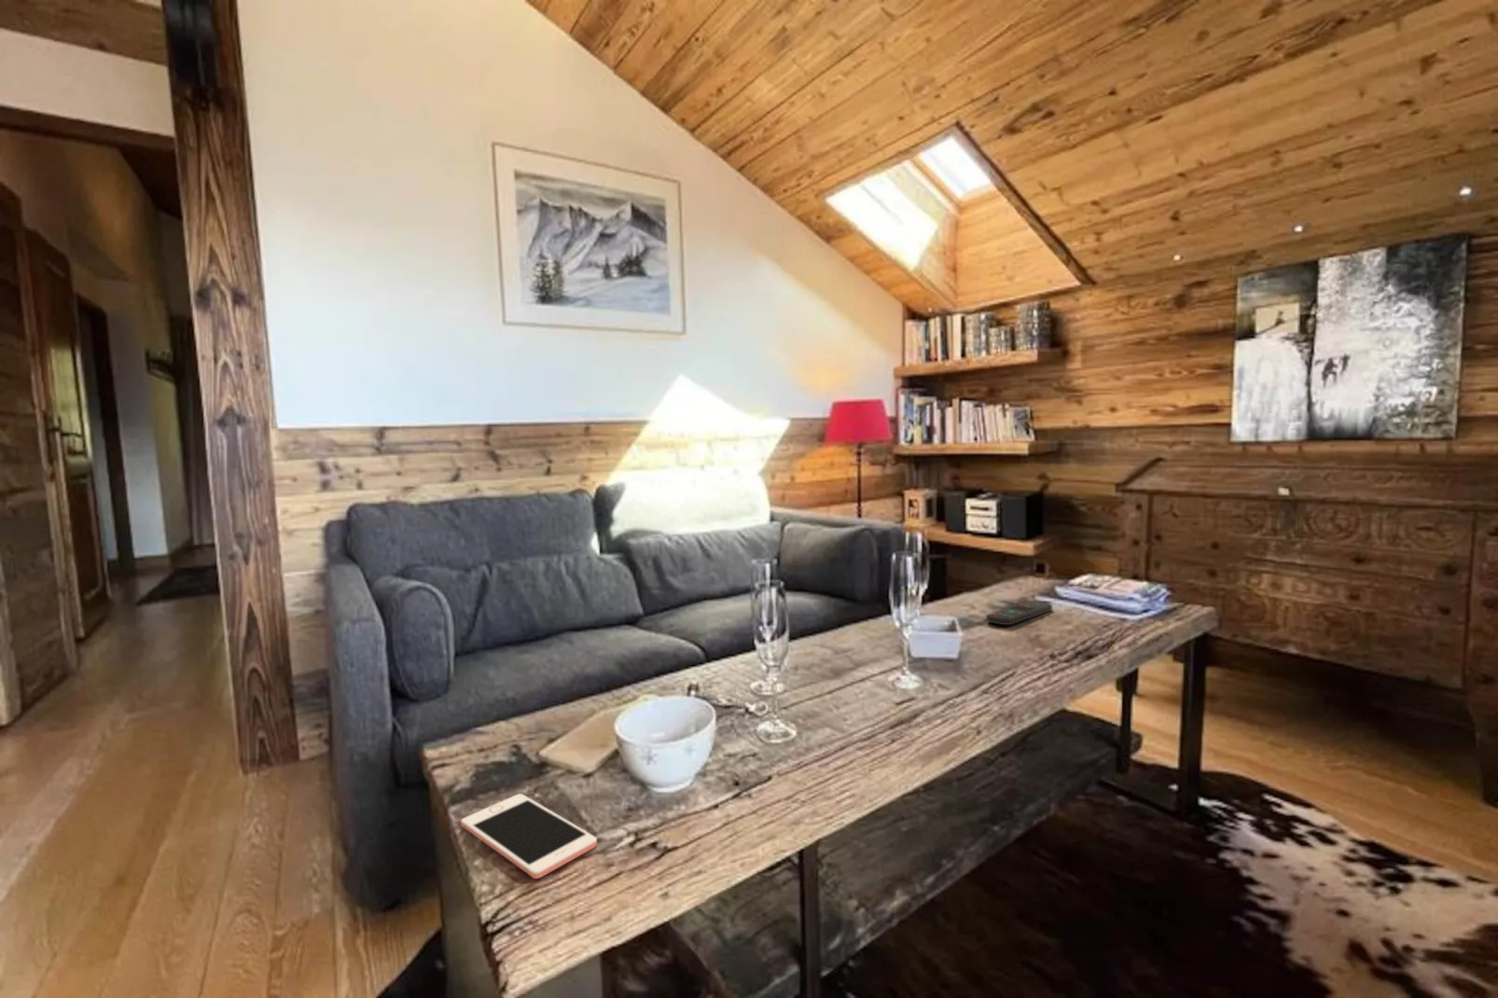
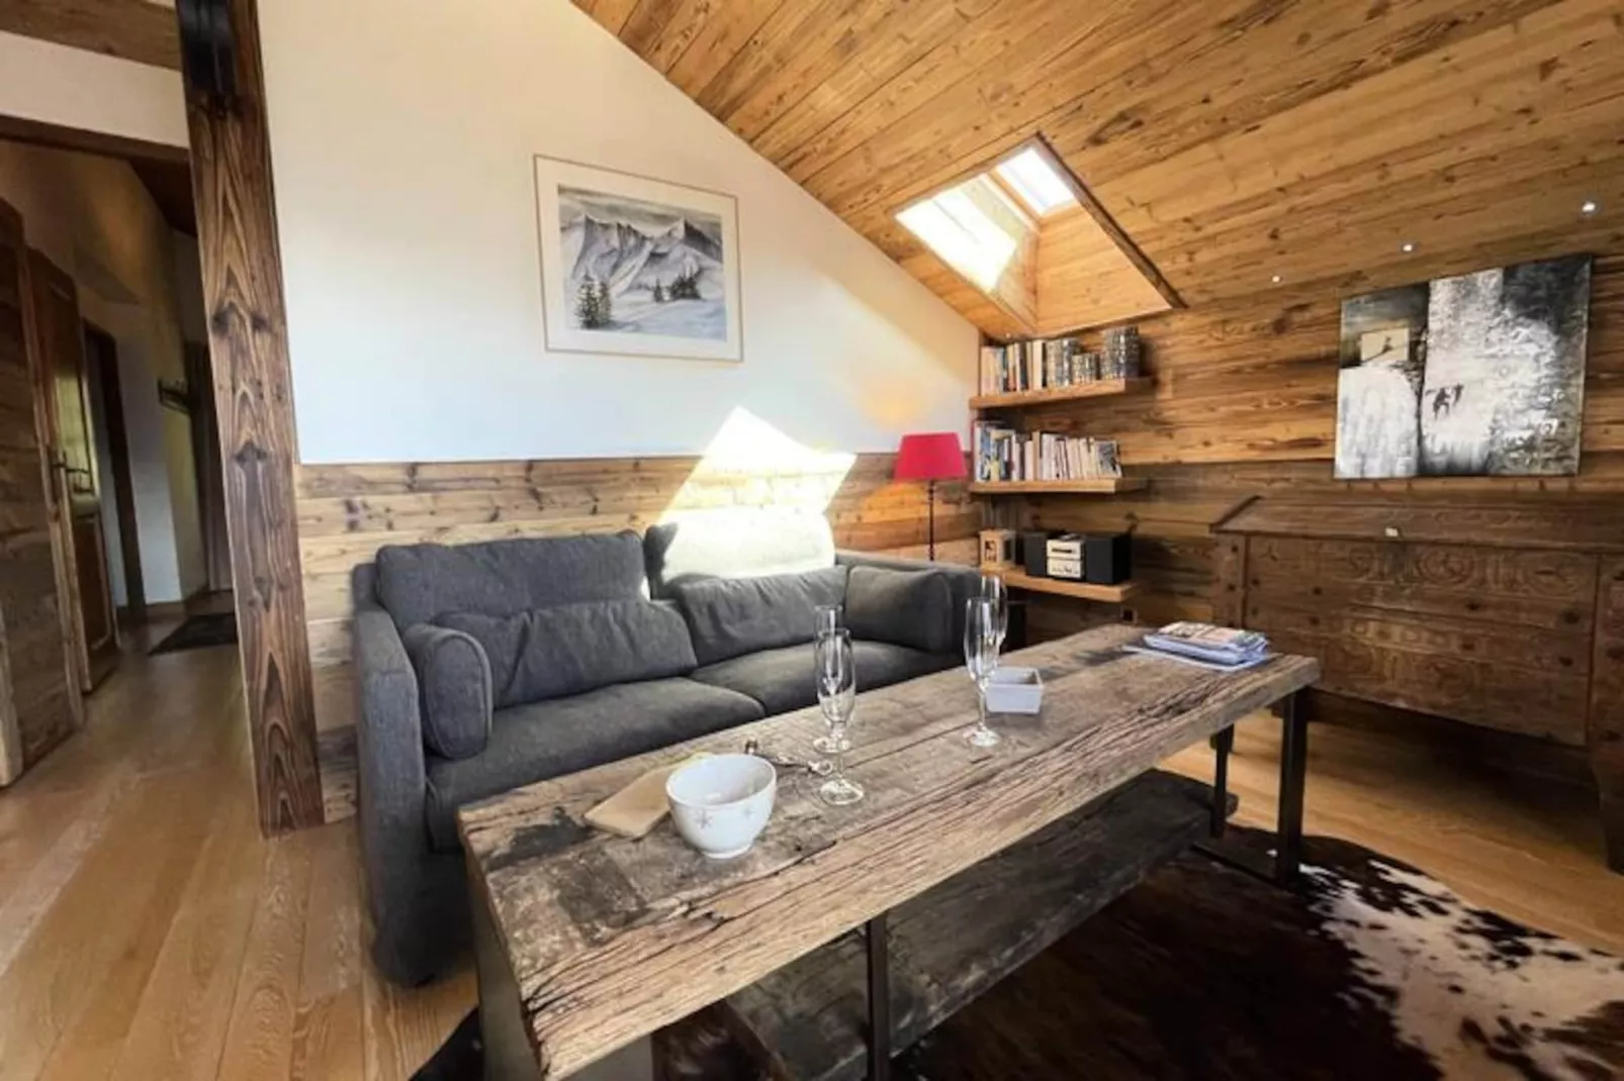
- remote control [985,599,1054,626]
- cell phone [460,793,598,880]
